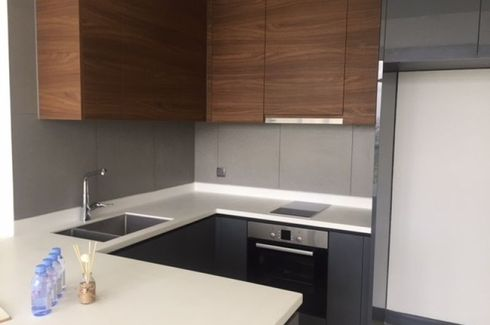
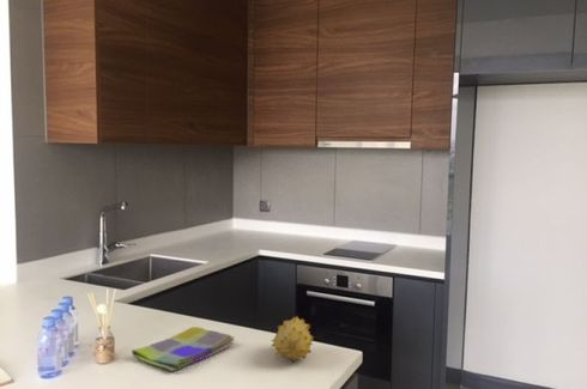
+ fruit [270,315,315,364]
+ dish towel [131,326,236,372]
